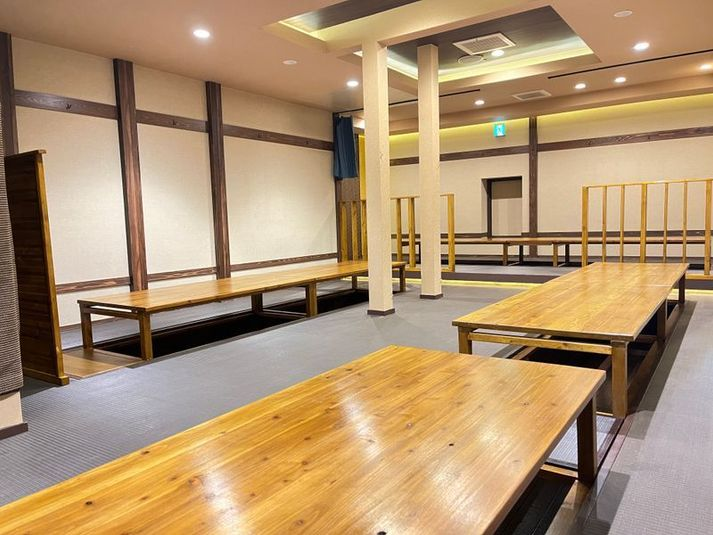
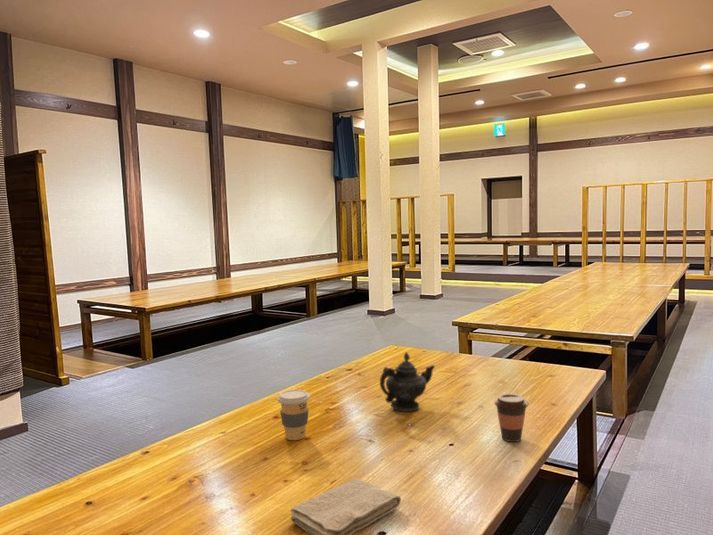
+ teapot [379,351,436,413]
+ washcloth [290,477,402,535]
+ coffee cup [276,389,311,441]
+ coffee cup [493,393,529,443]
